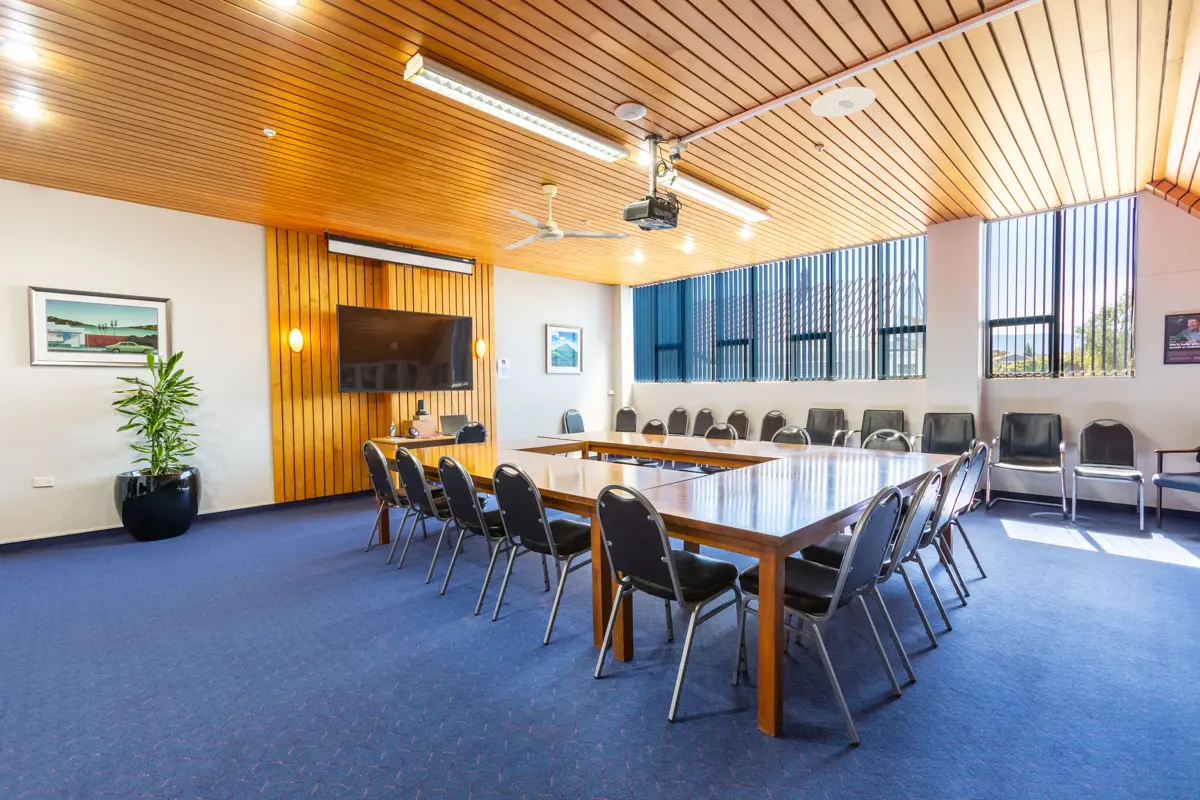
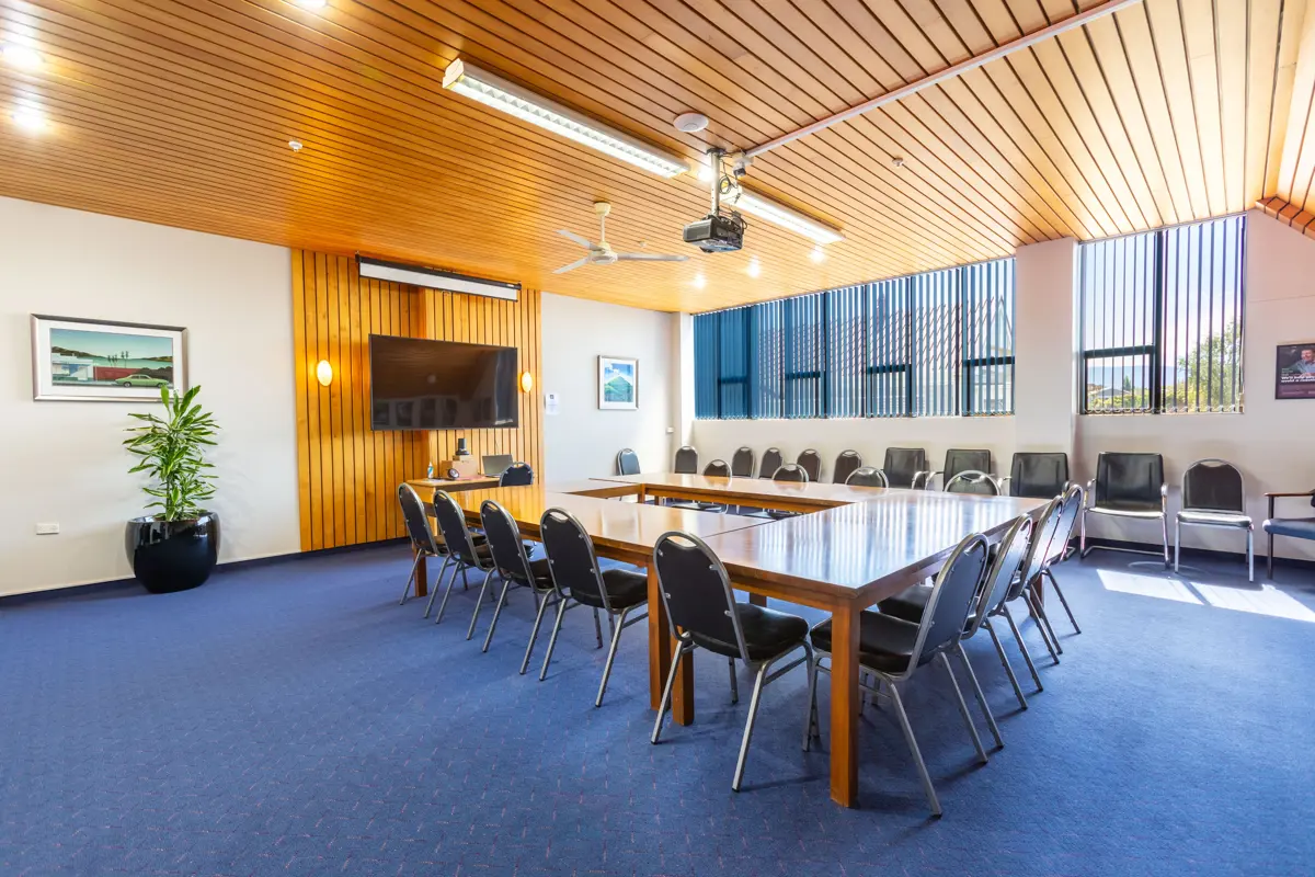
- recessed light [810,86,877,118]
